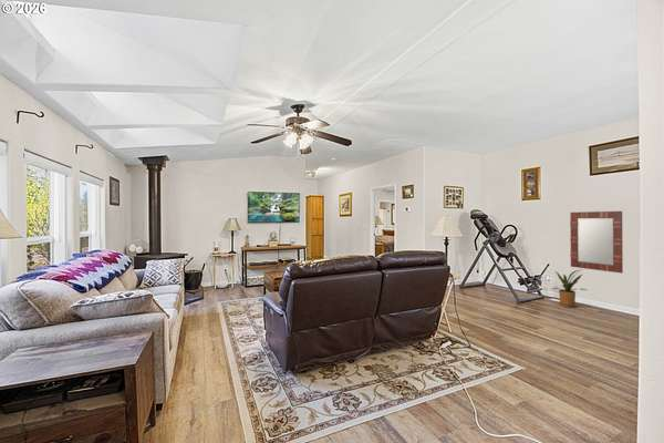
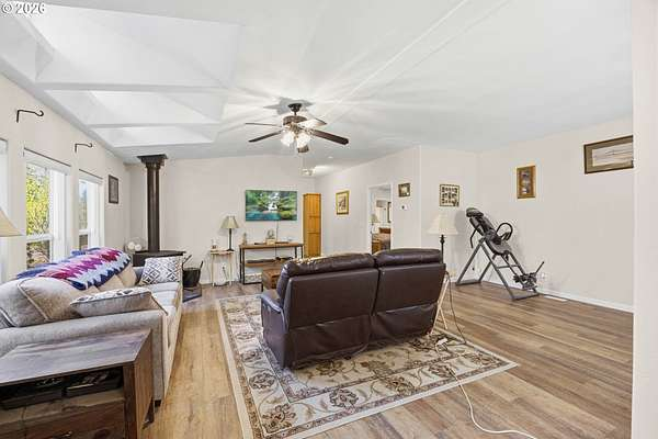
- home mirror [569,210,624,275]
- house plant [544,268,590,308]
